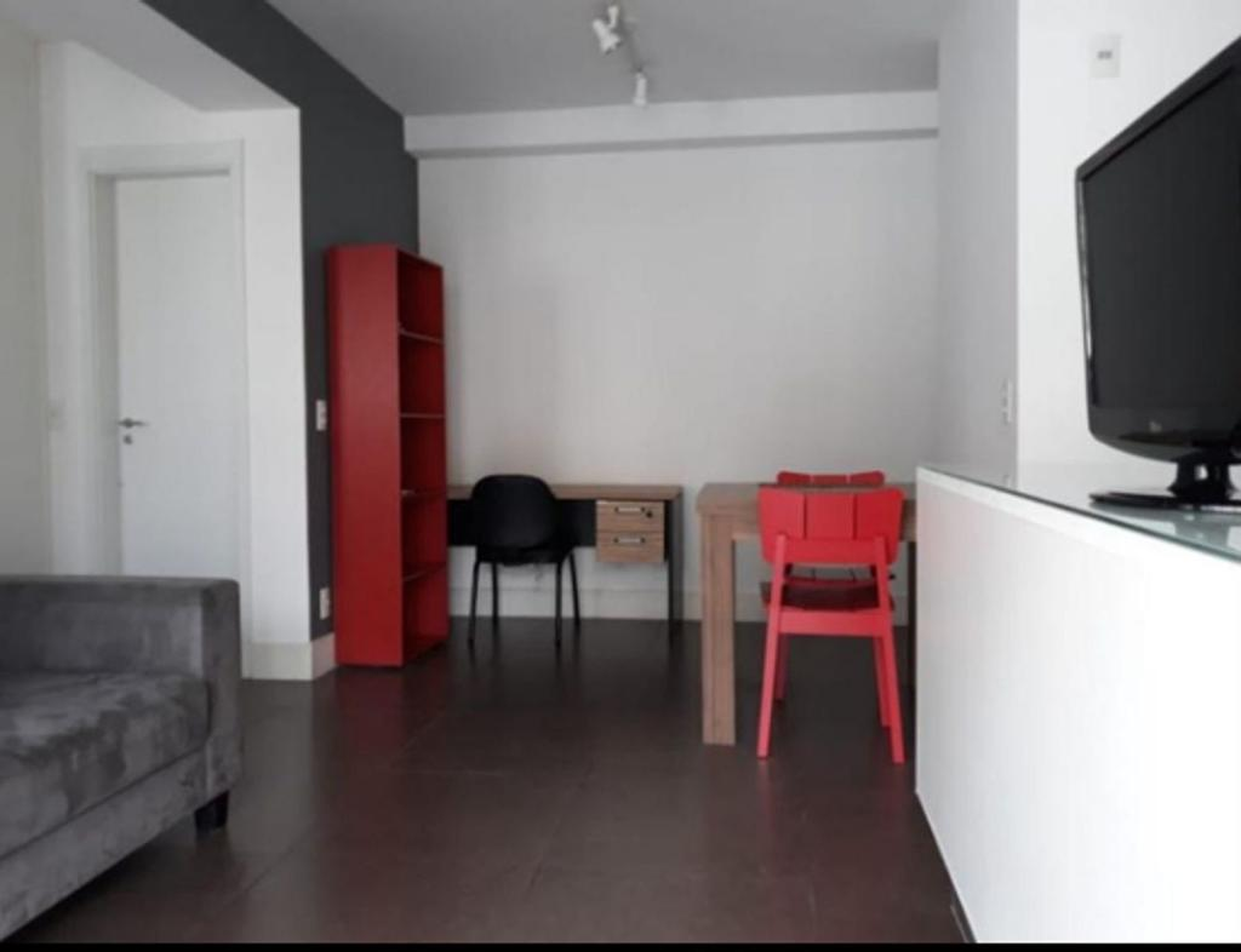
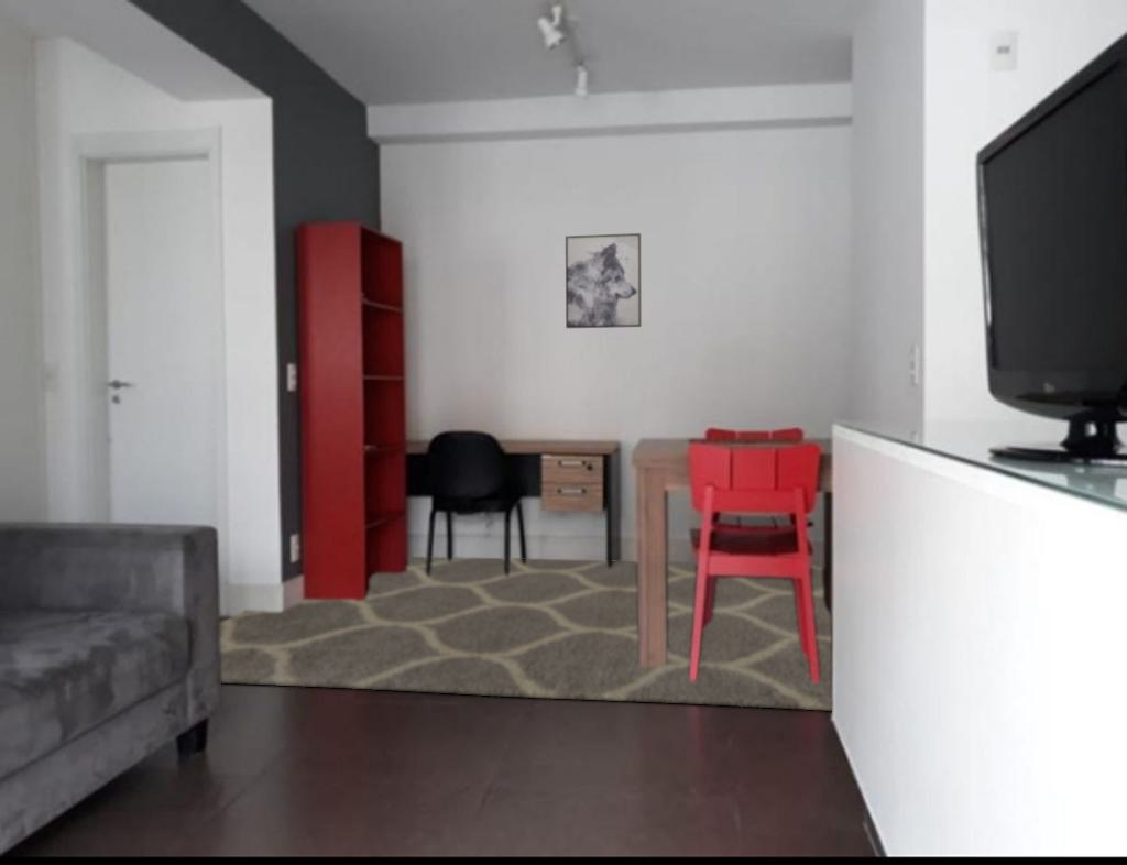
+ wall art [565,232,642,329]
+ rug [219,556,833,712]
